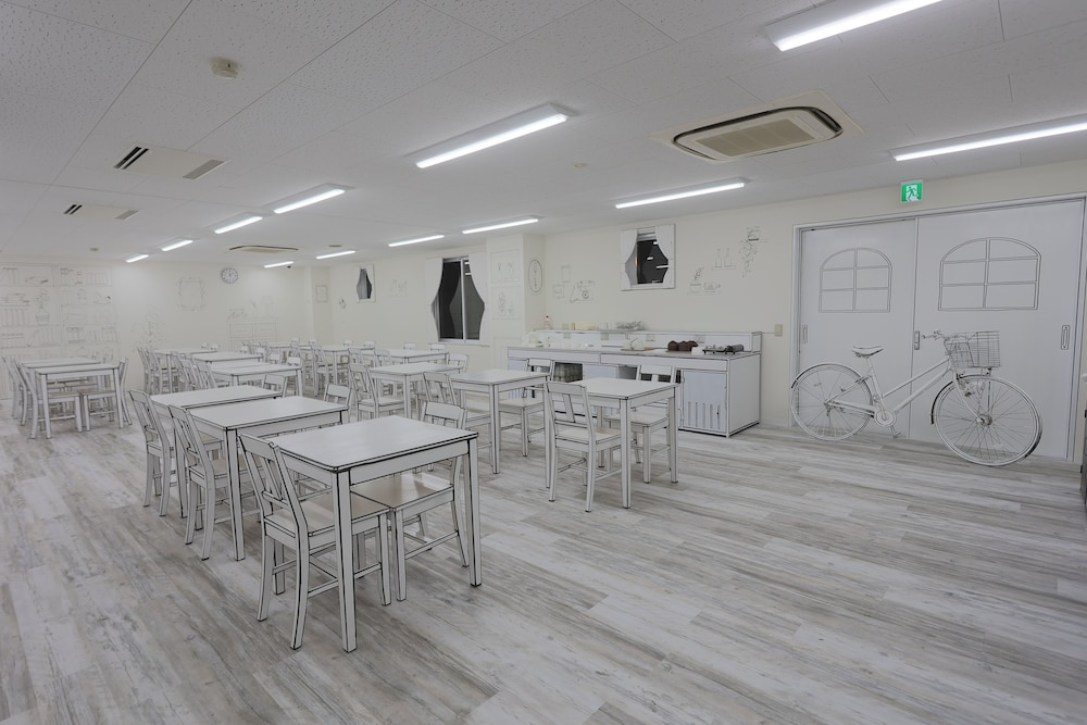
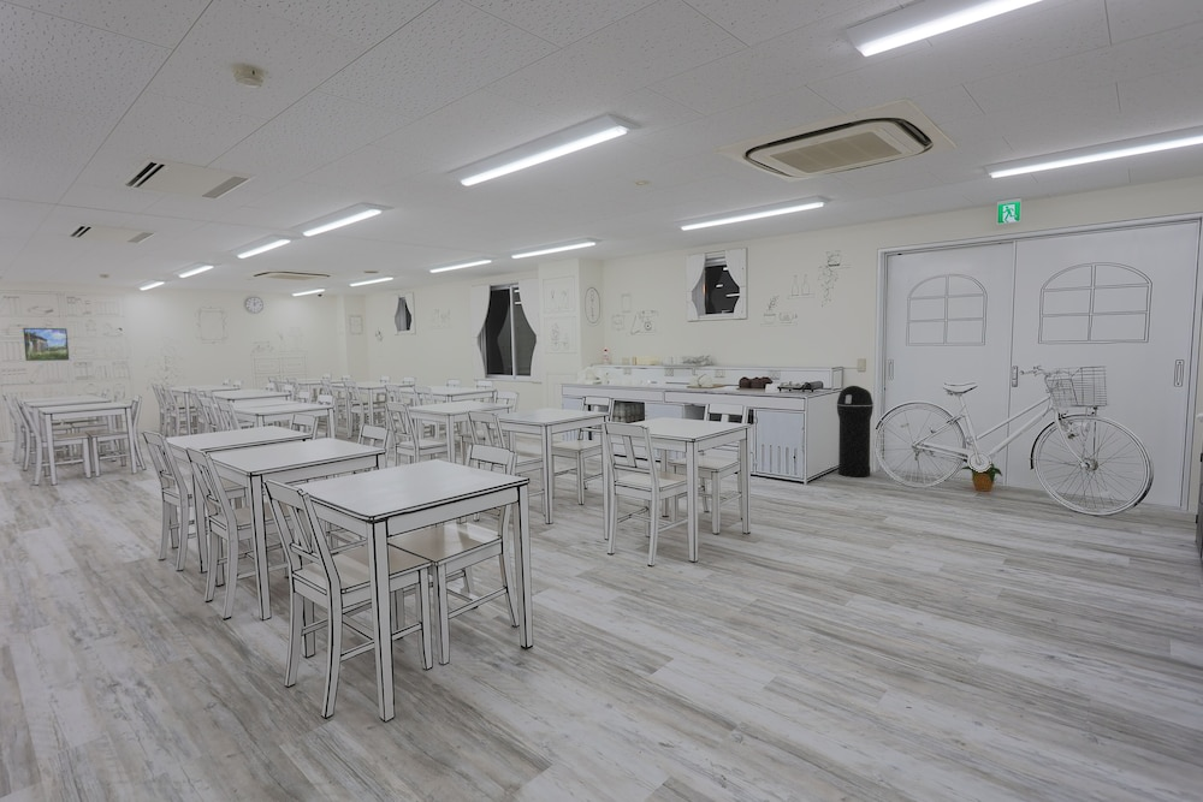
+ potted plant [959,462,1003,492]
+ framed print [22,327,70,362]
+ trash can [836,385,875,479]
